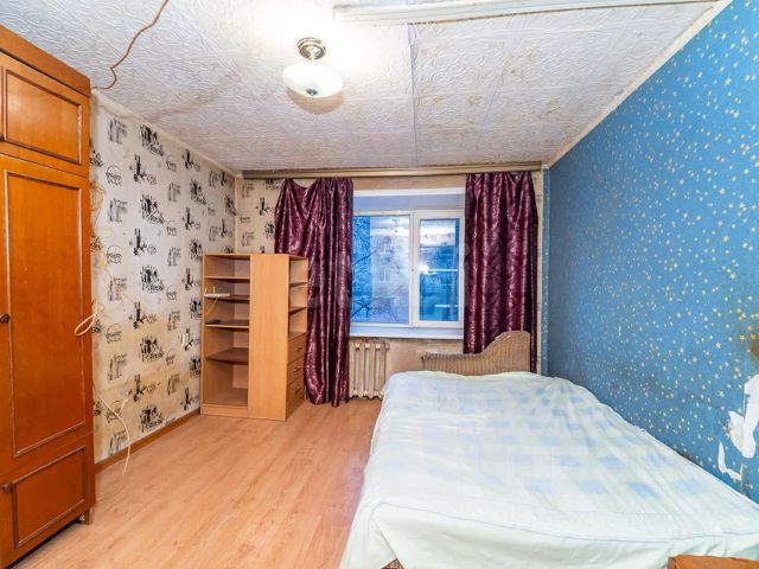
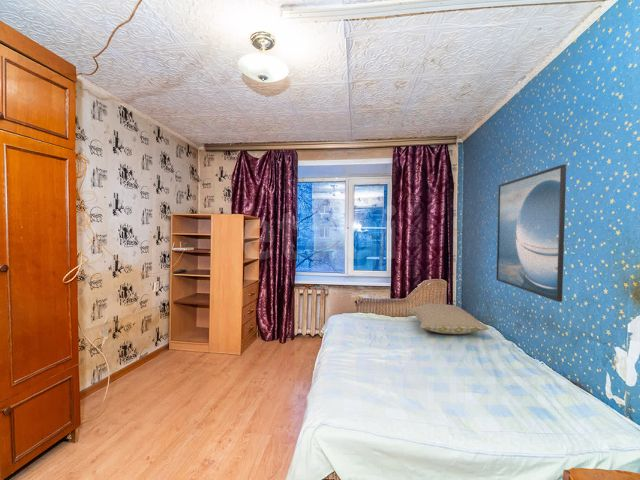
+ pillow [406,303,490,335]
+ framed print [495,164,567,303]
